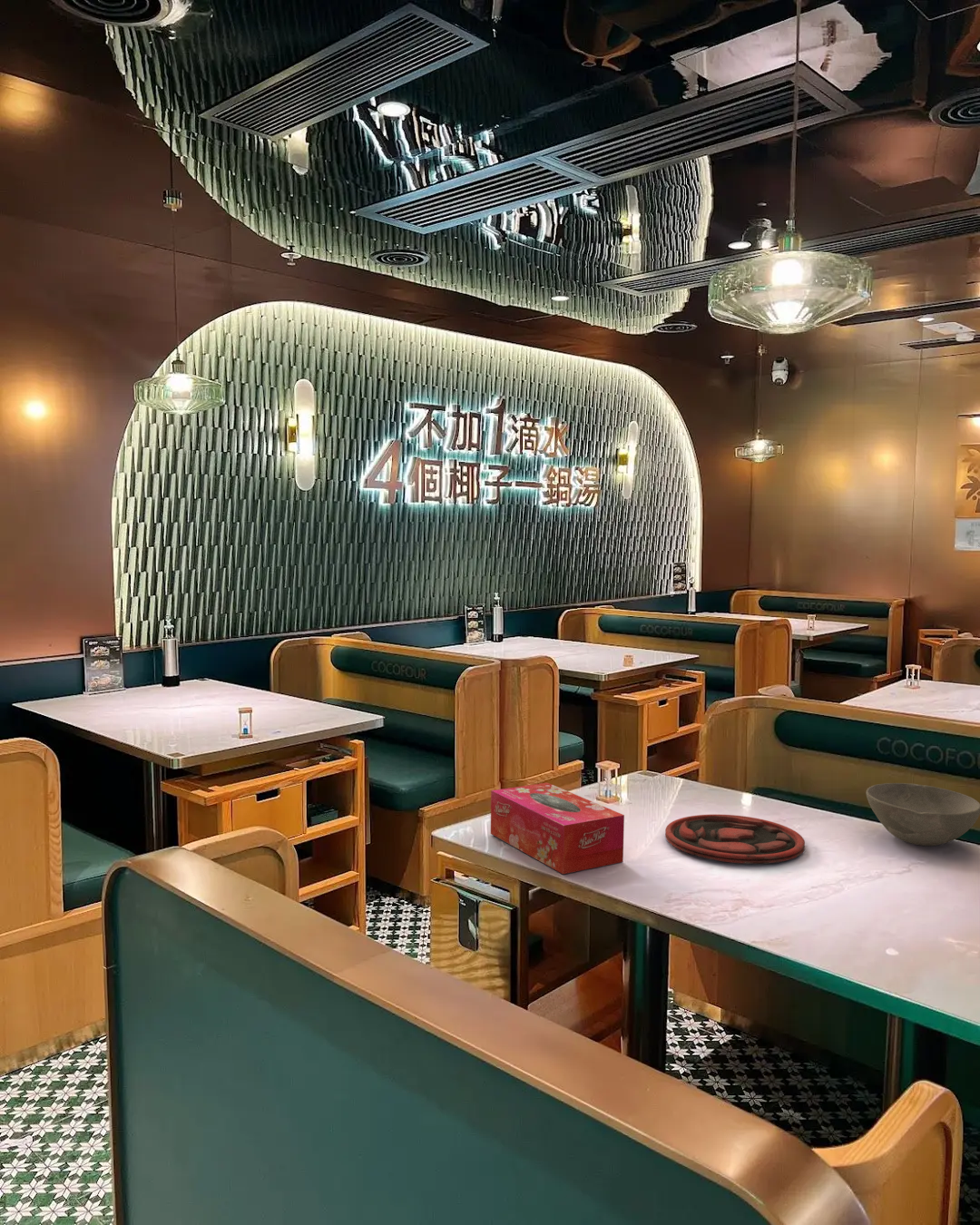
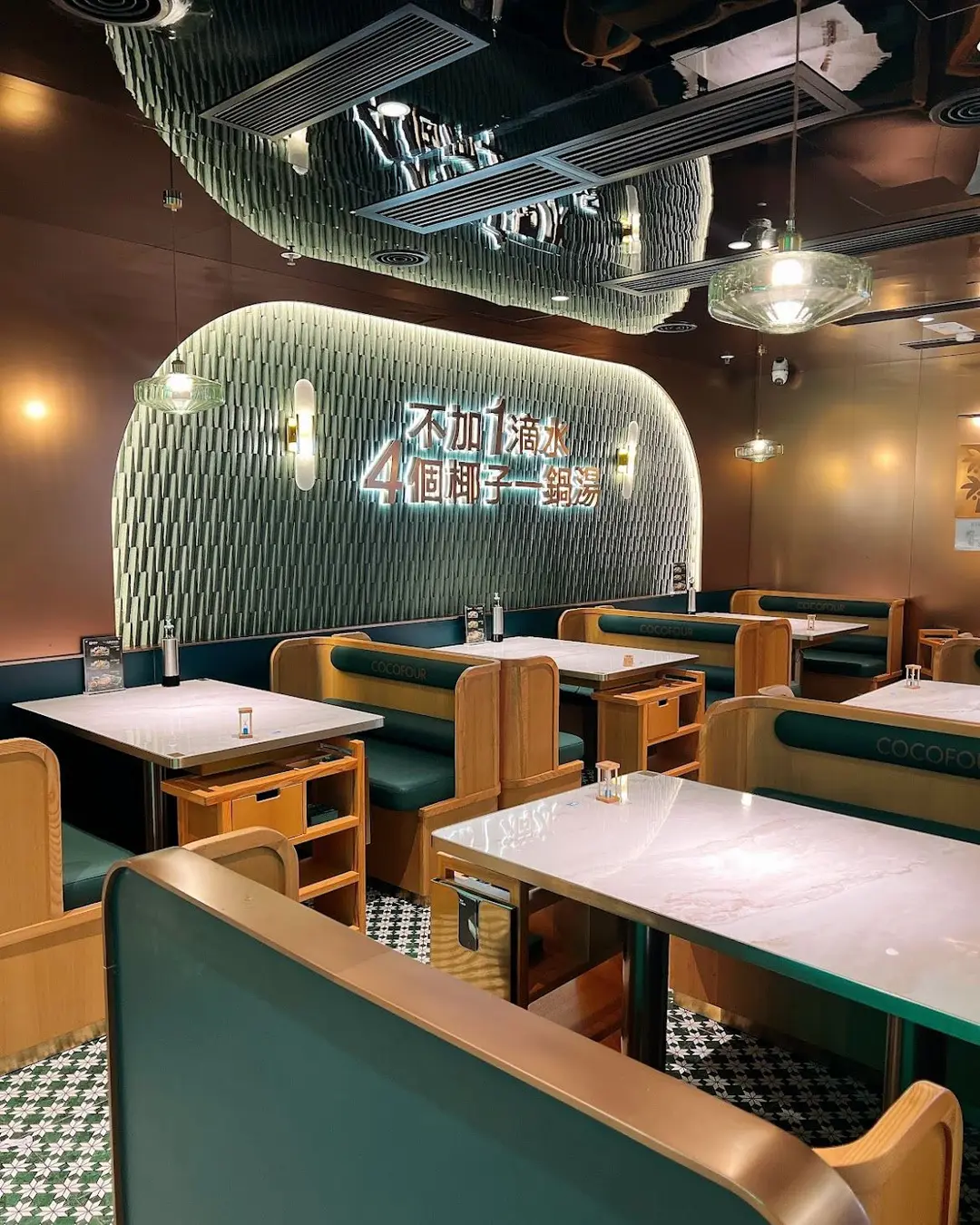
- tissue box [490,782,625,875]
- plate [664,813,806,865]
- bowl [866,782,980,847]
